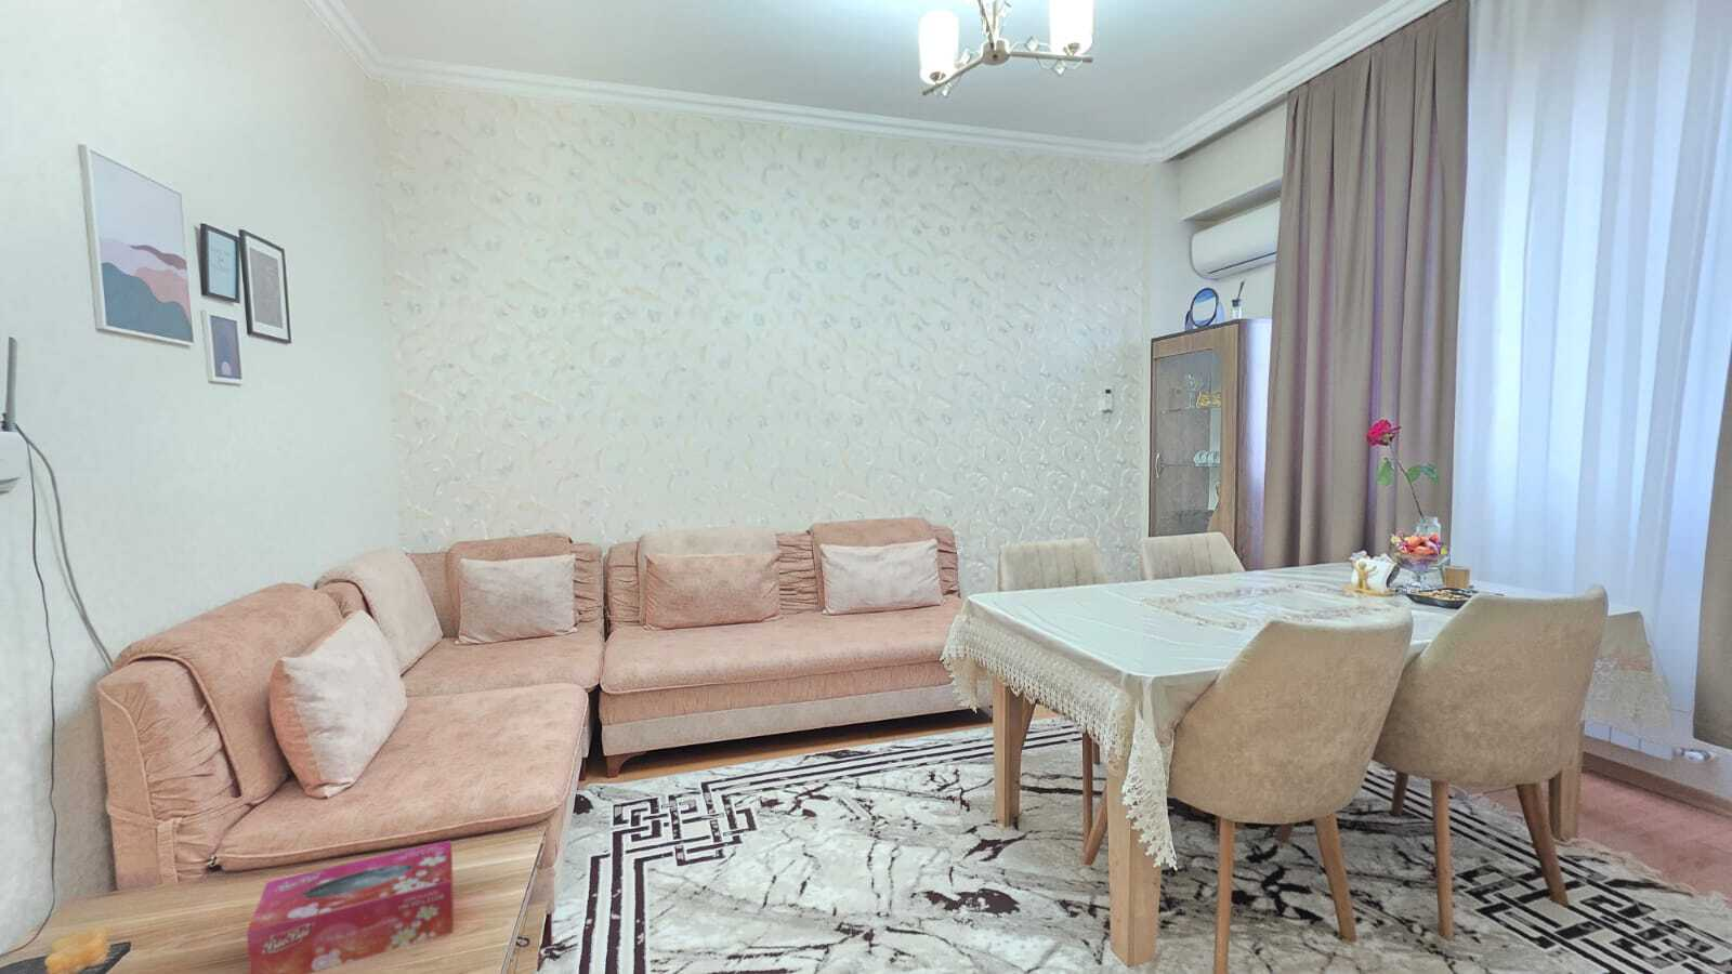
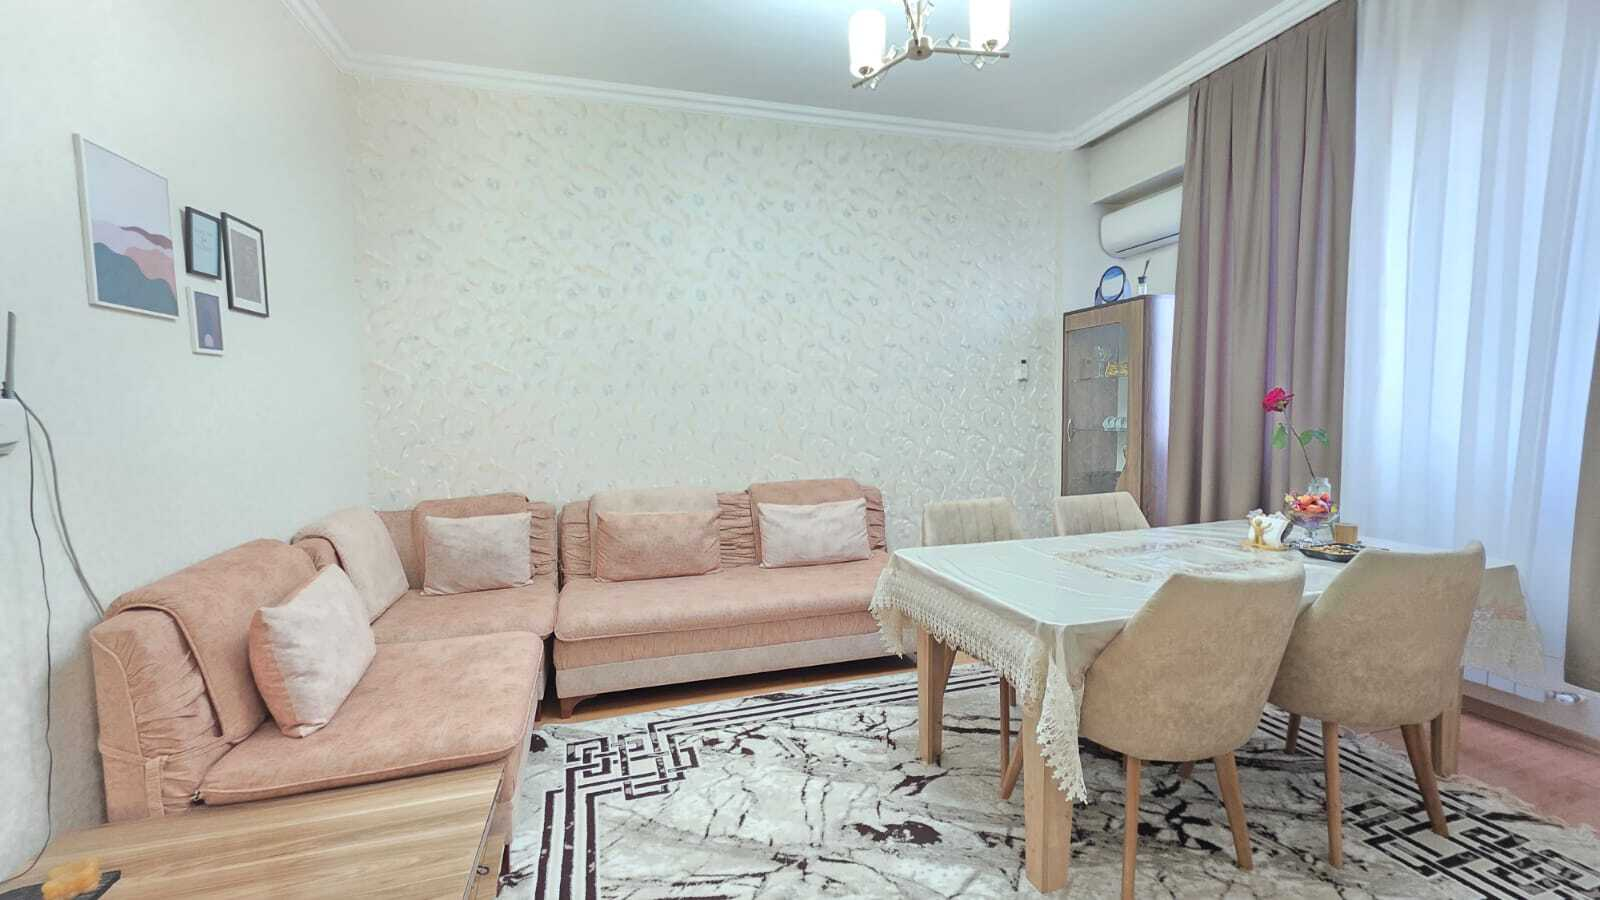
- tissue box [246,838,454,974]
